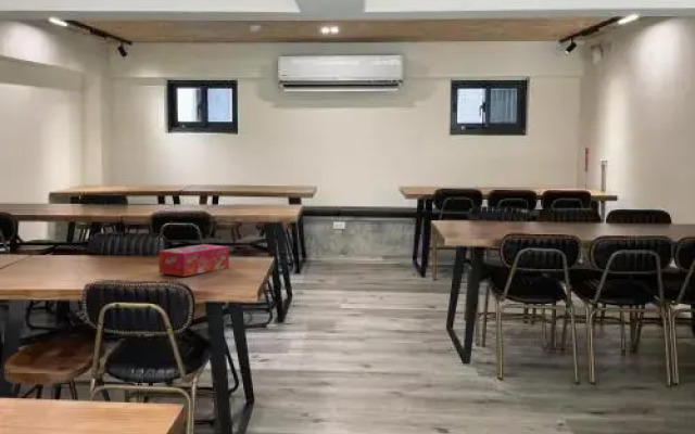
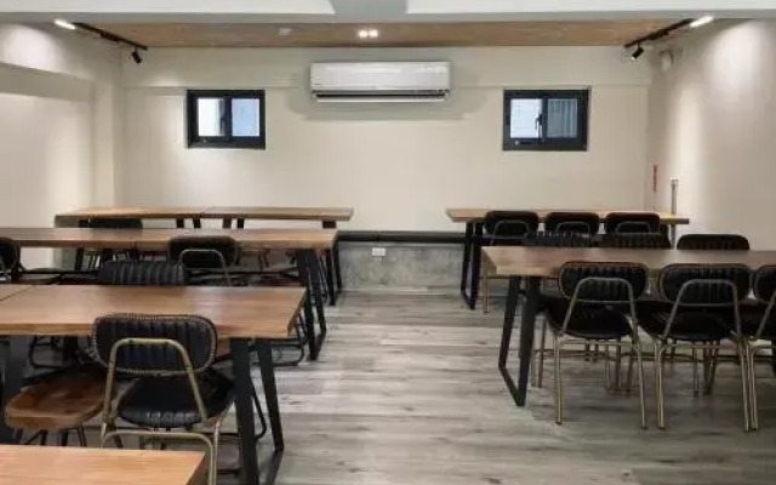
- tissue box [157,243,230,278]
